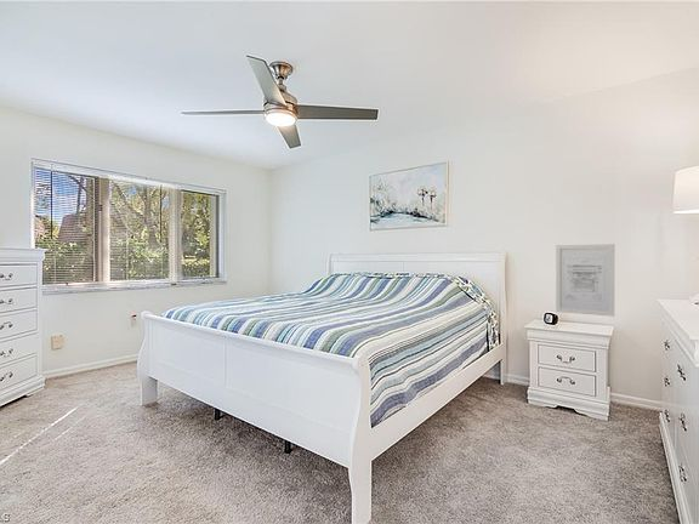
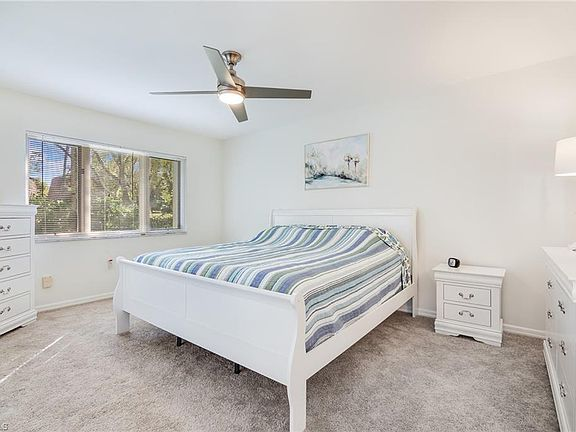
- wall art [555,243,616,318]
